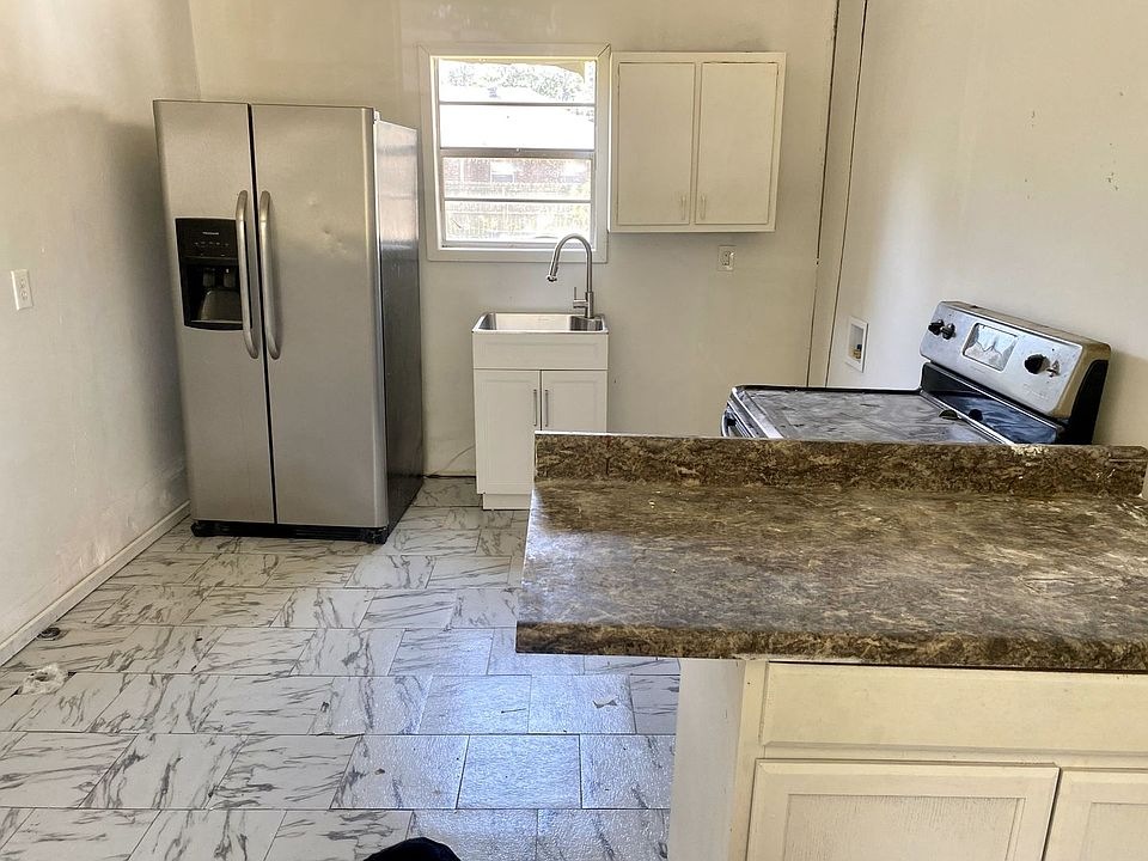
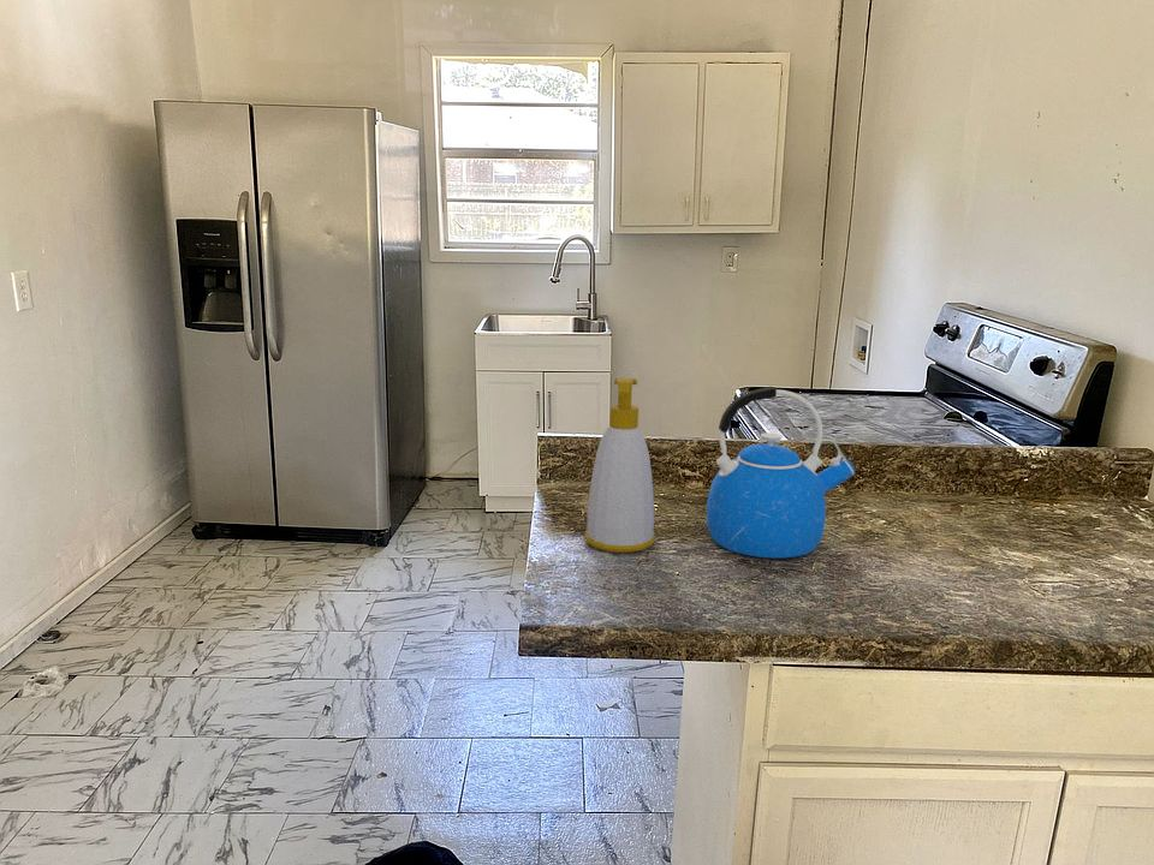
+ soap bottle [583,377,656,554]
+ kettle [706,384,856,560]
